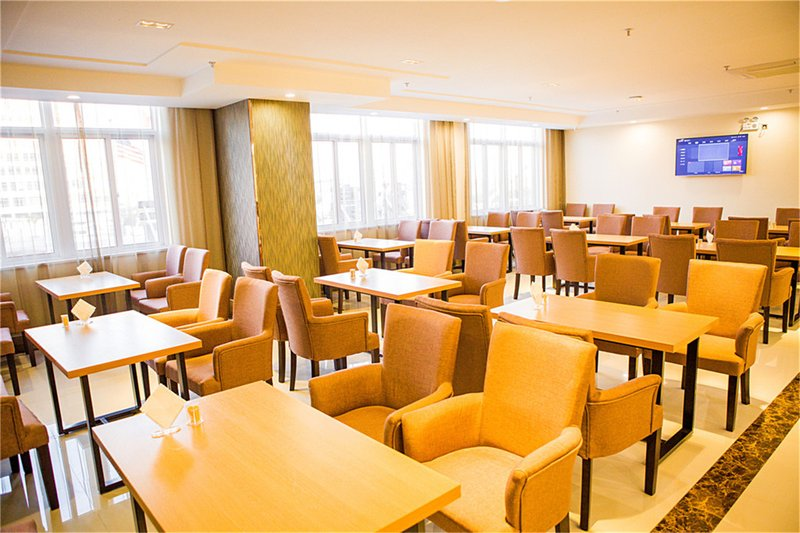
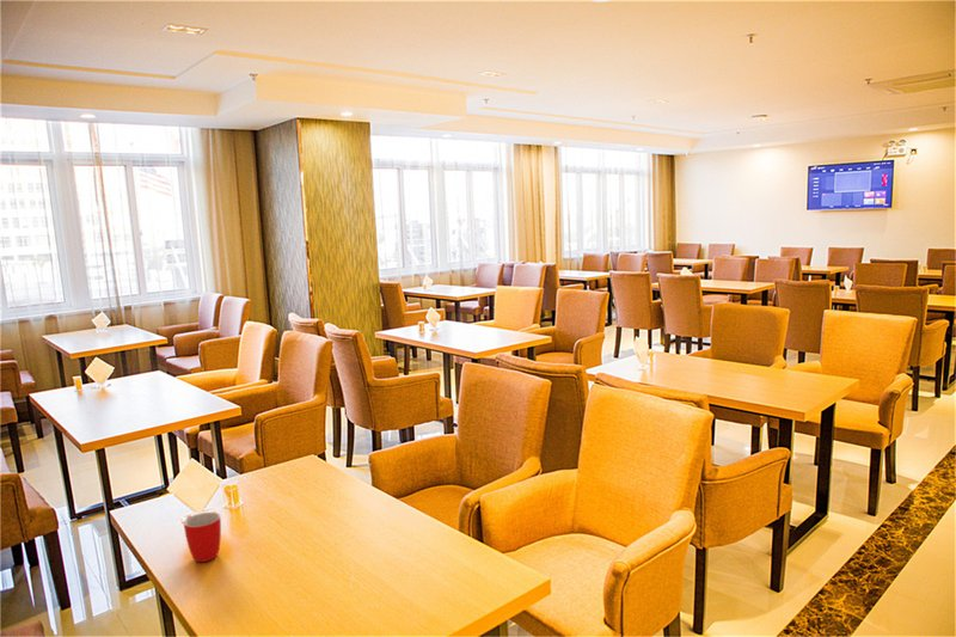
+ mug [183,512,222,563]
